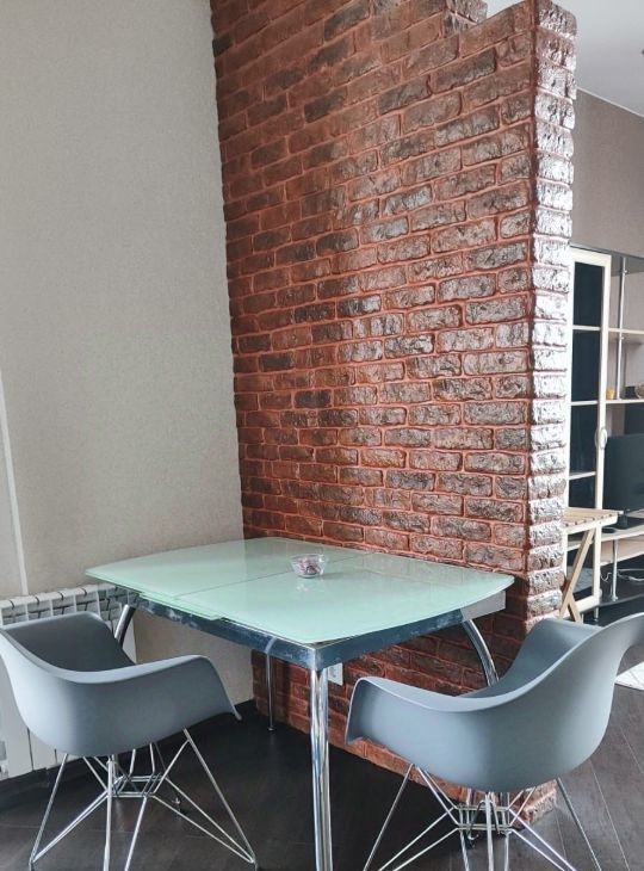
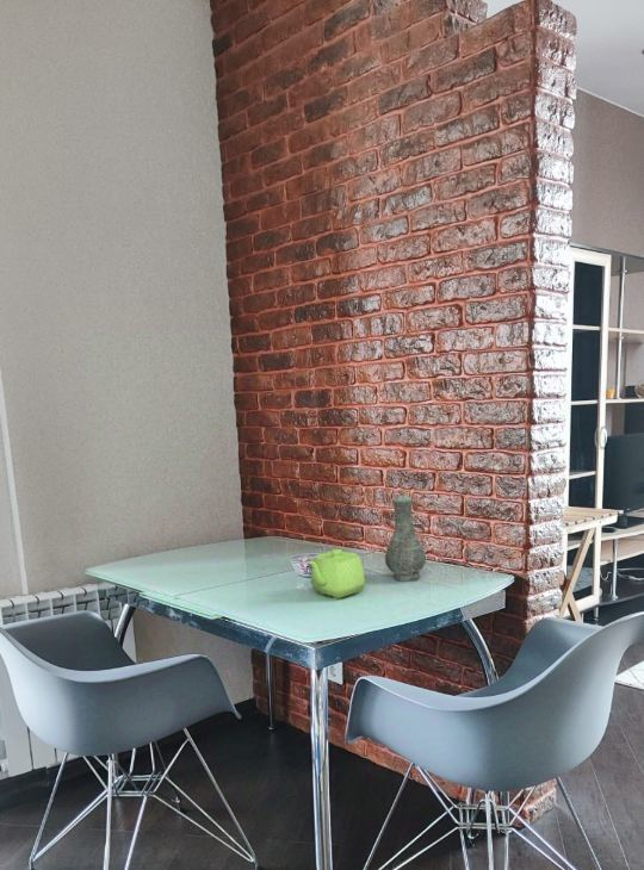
+ vase [384,491,427,583]
+ teapot [305,548,366,601]
